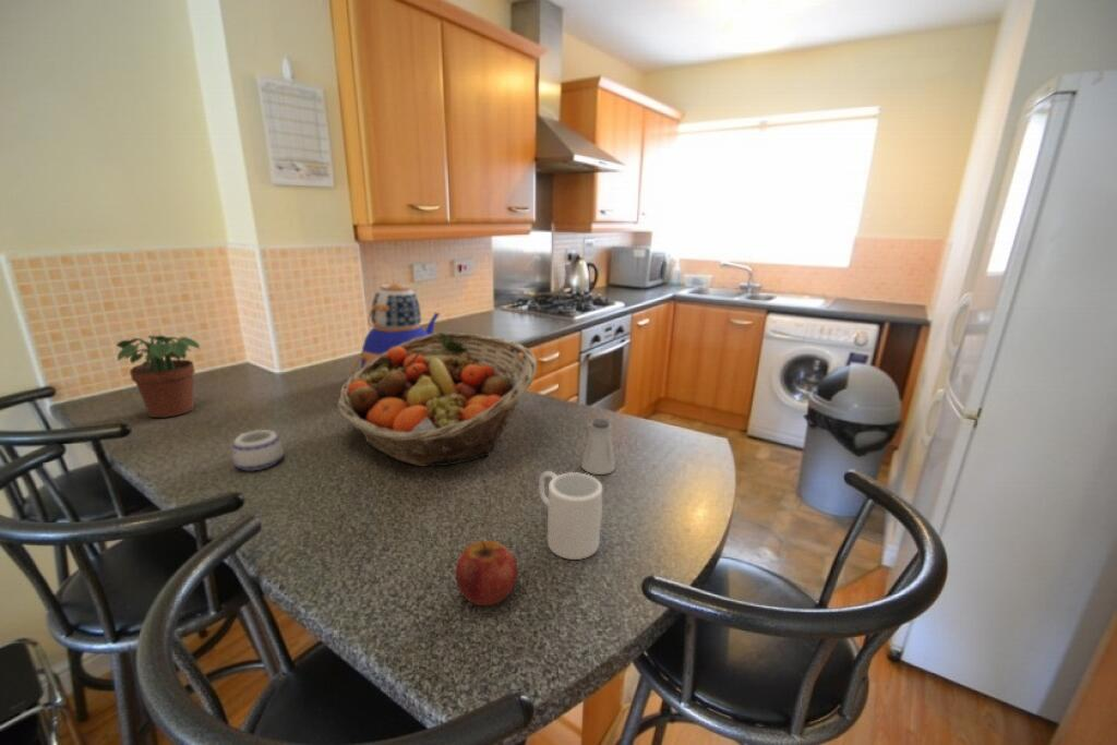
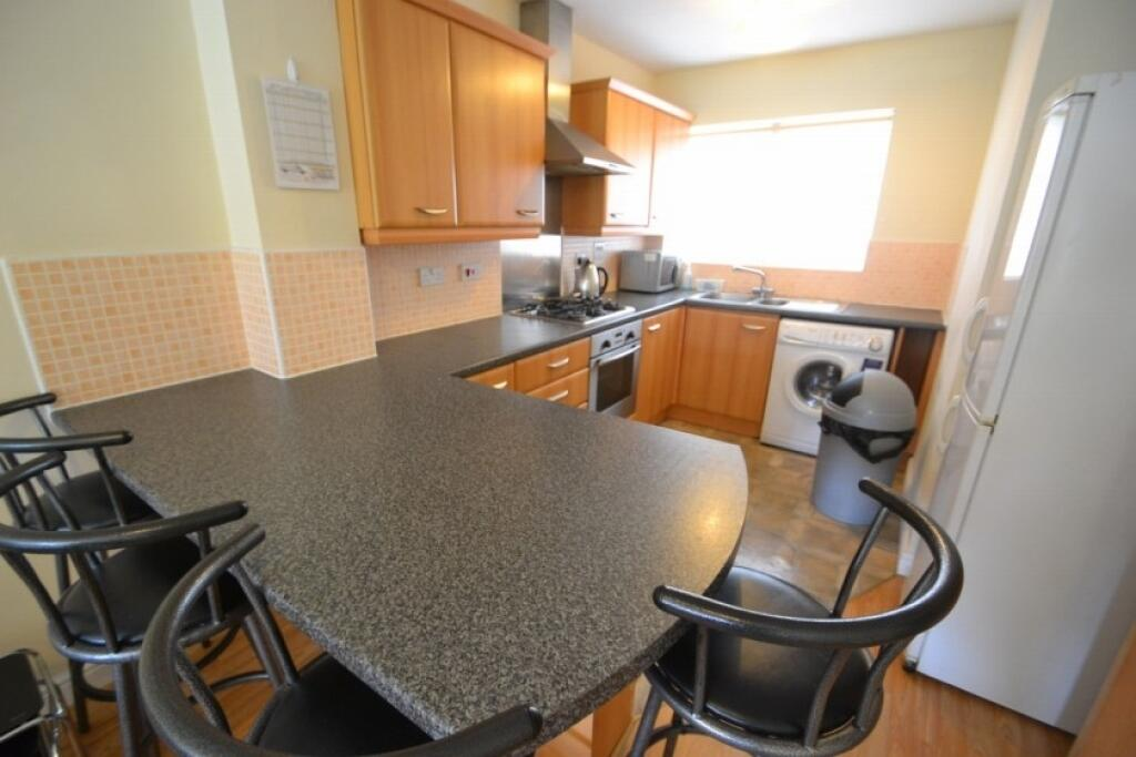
- potted plant [116,334,201,419]
- mug [230,429,285,471]
- teapot [350,278,441,376]
- apple [455,539,518,606]
- fruit basket [336,332,538,468]
- mug [538,470,603,561]
- saltshaker [580,418,616,476]
